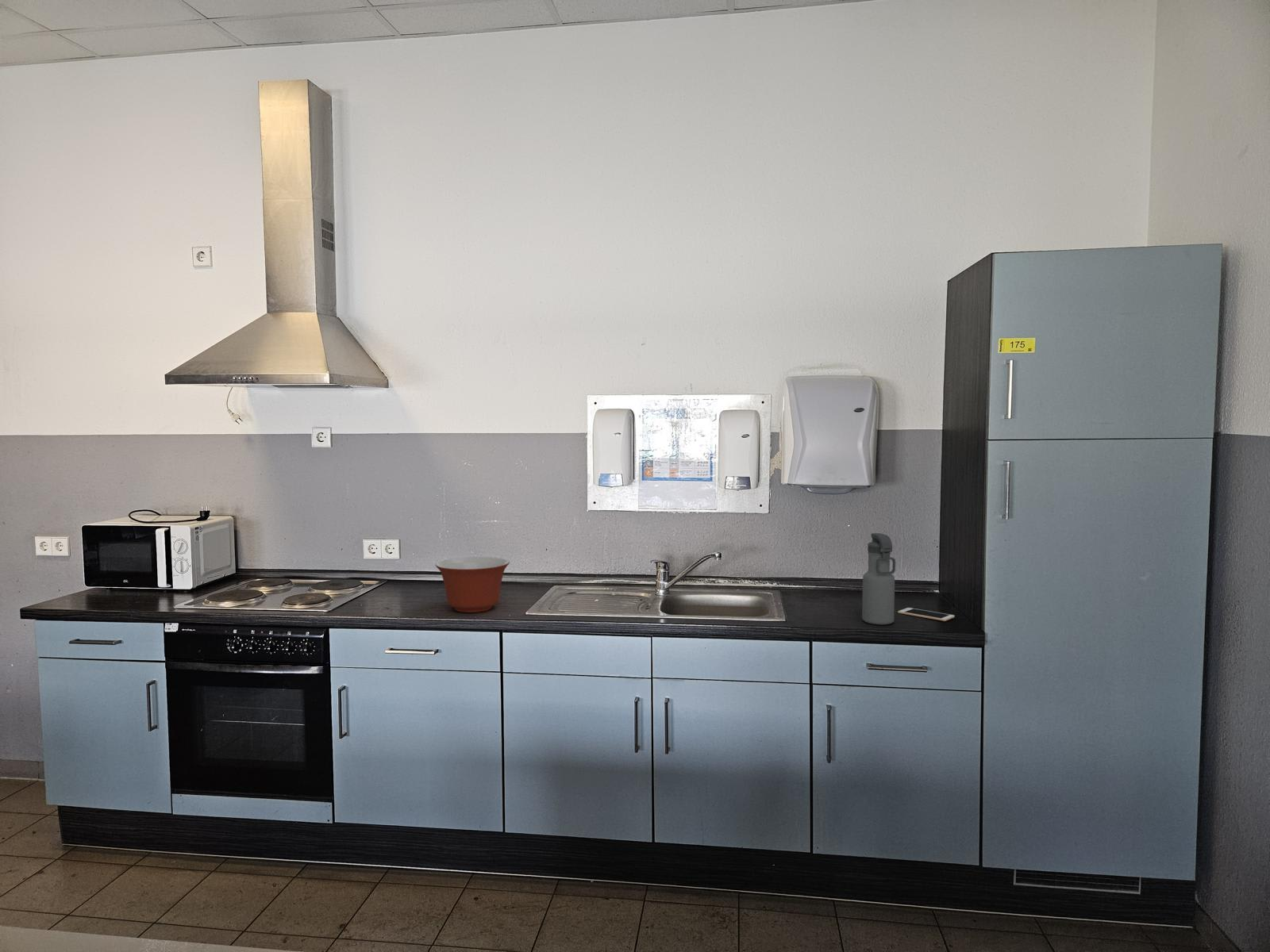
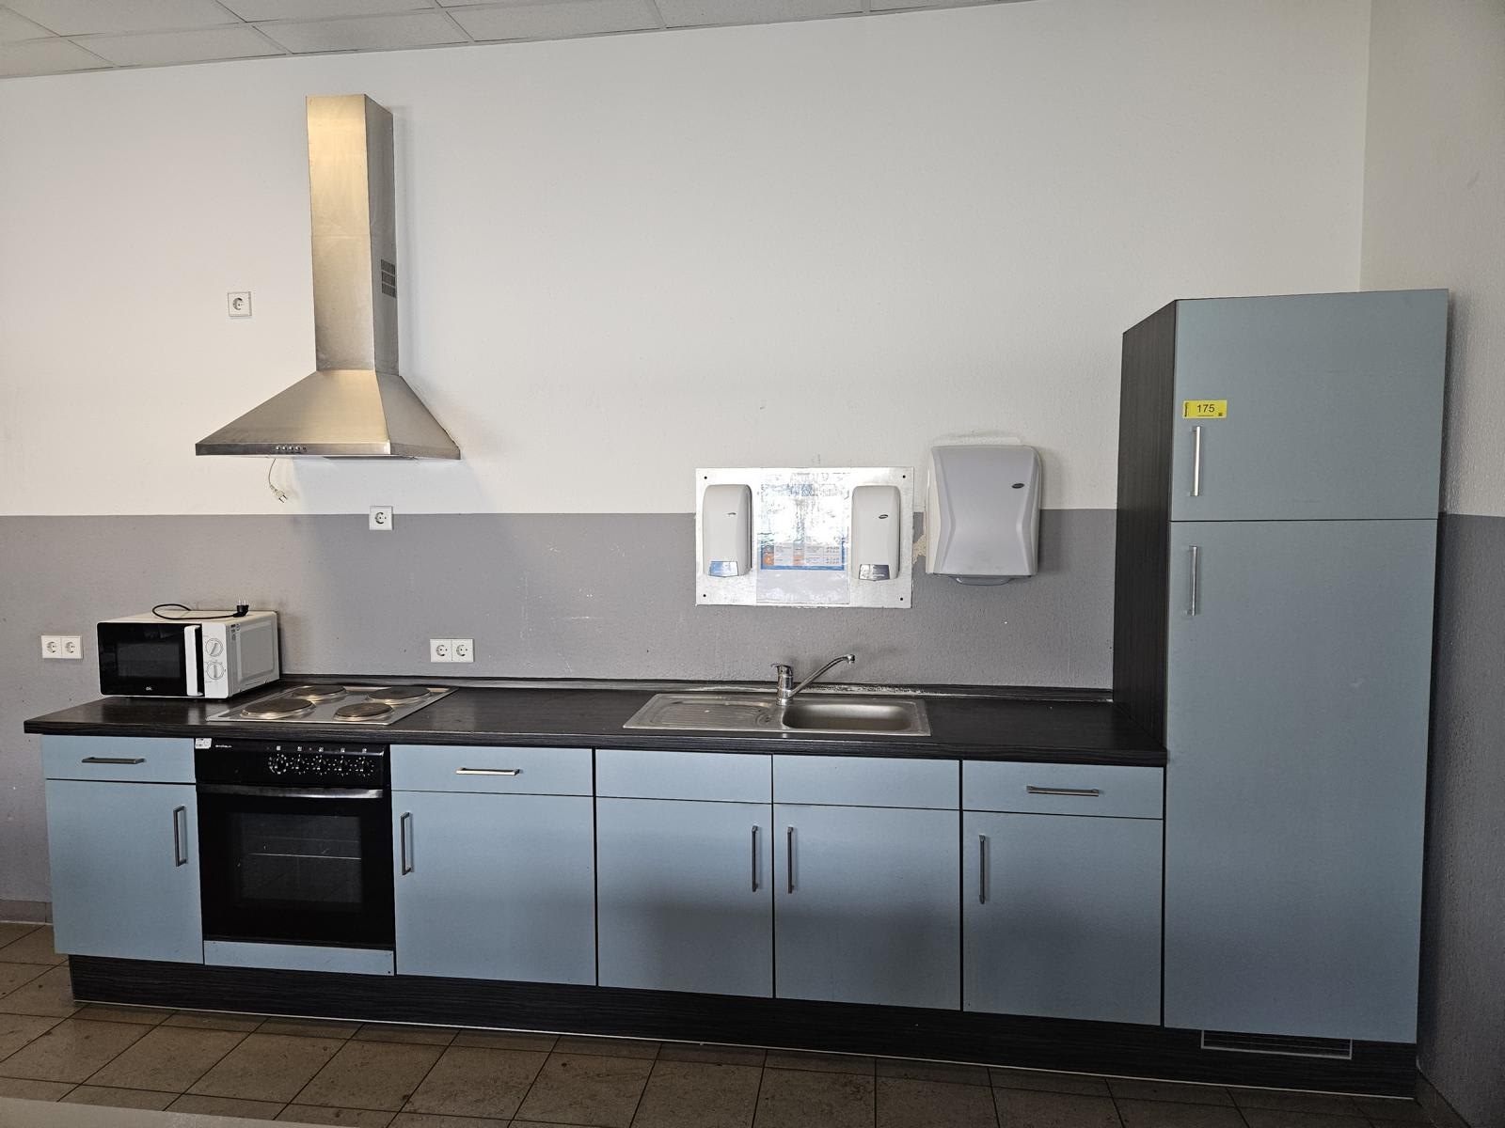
- mixing bowl [435,556,510,613]
- water bottle [861,532,896,625]
- cell phone [897,607,956,622]
